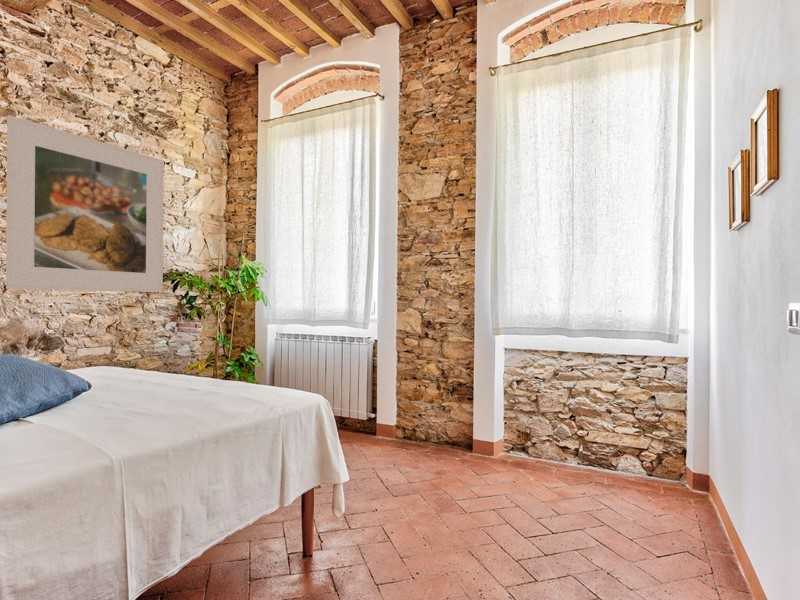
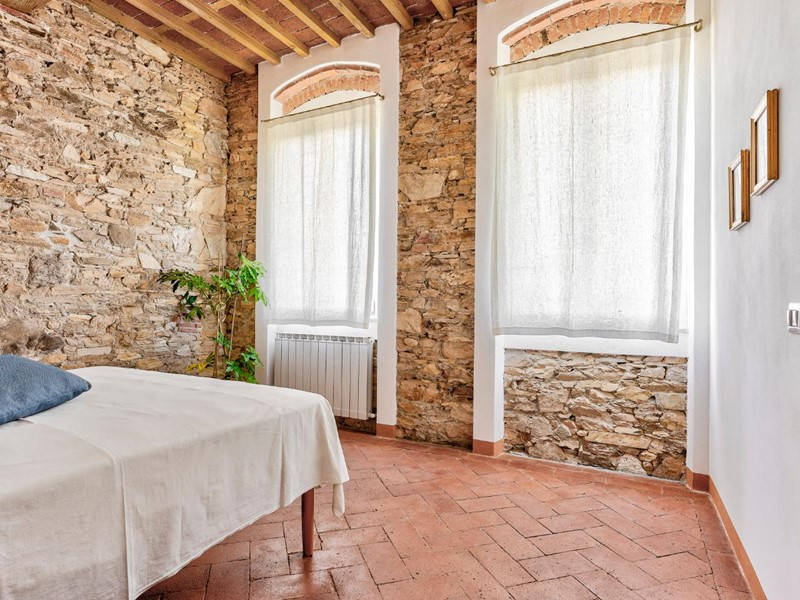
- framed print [5,114,165,293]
